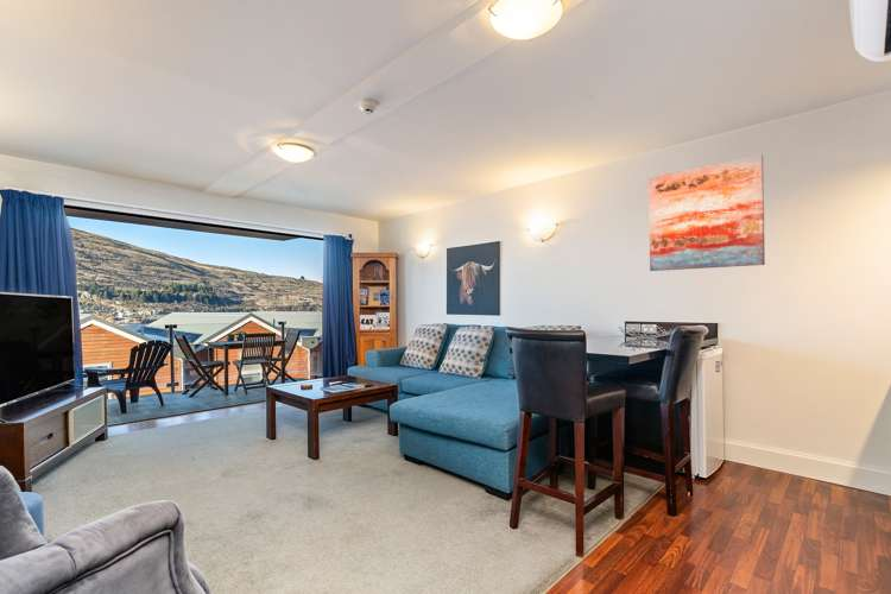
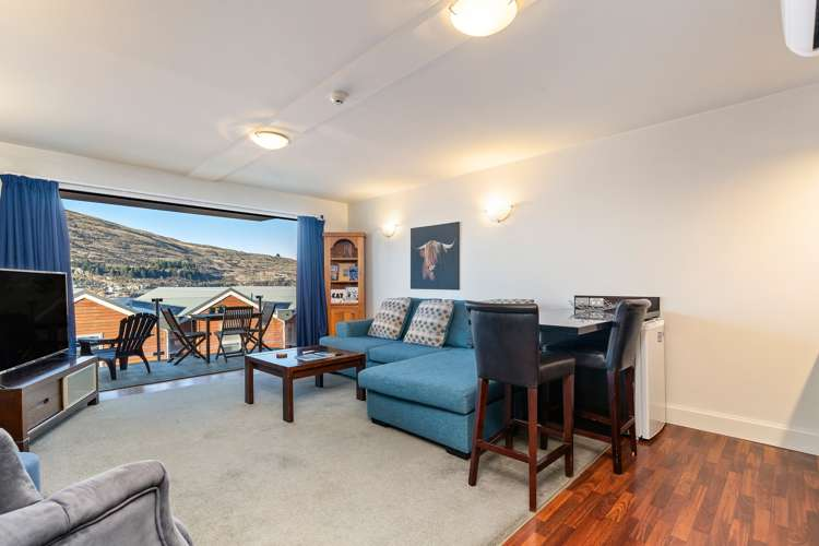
- wall art [647,153,766,272]
